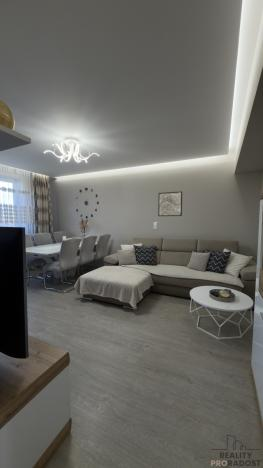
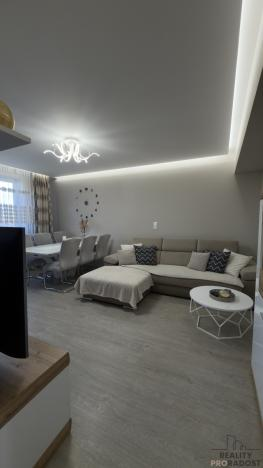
- wall art [157,190,183,217]
